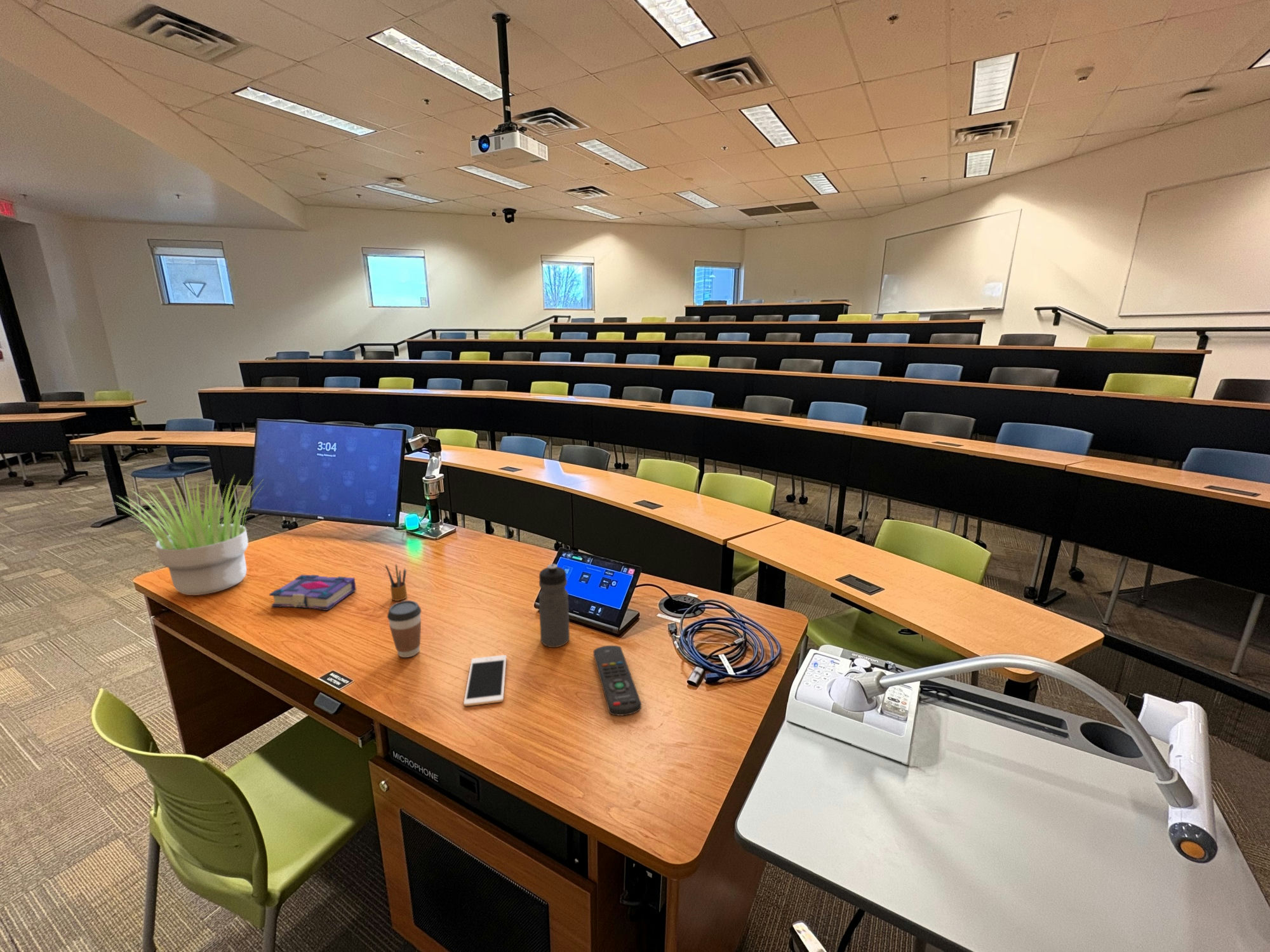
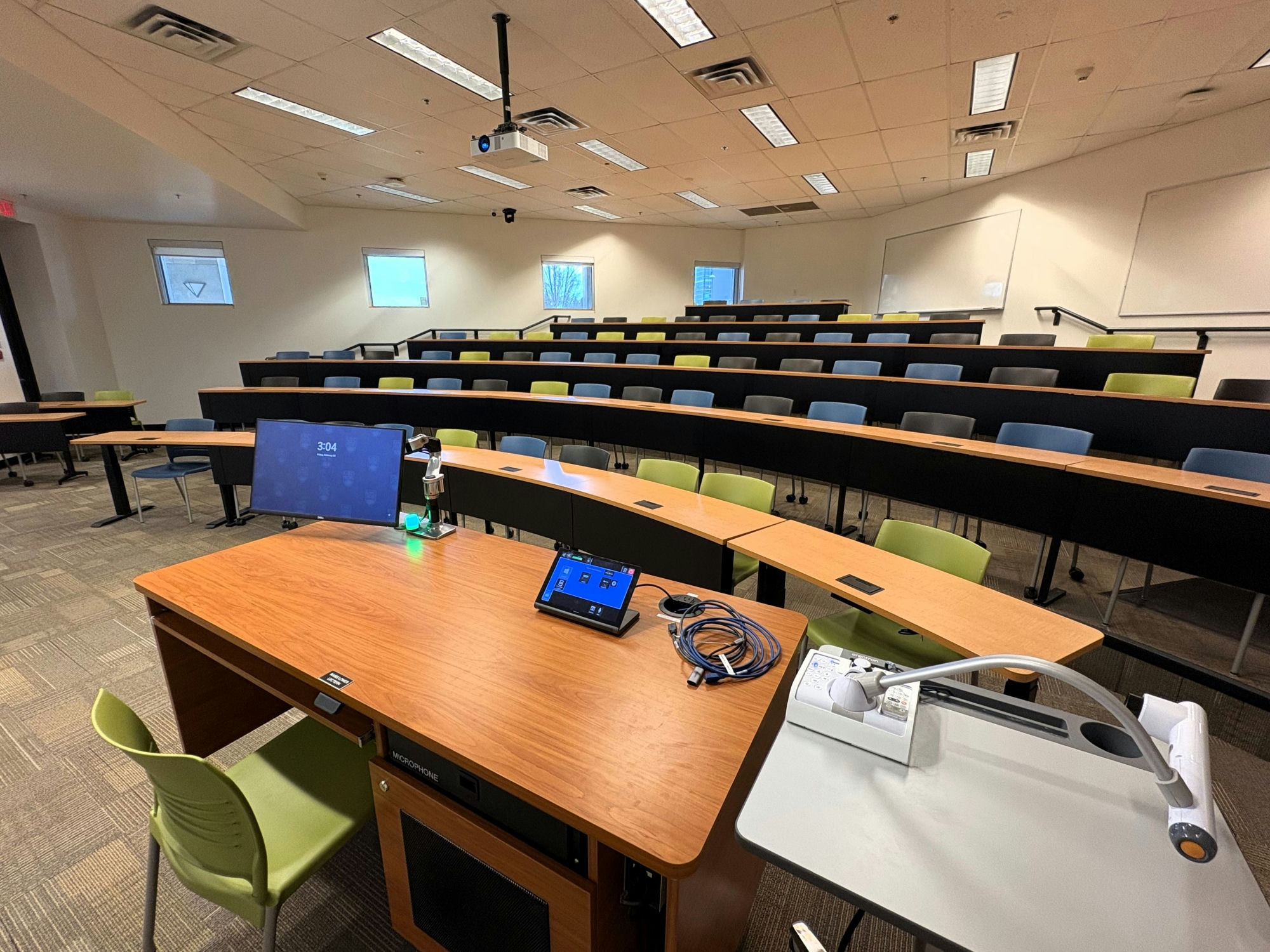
- cell phone [463,654,507,706]
- water bottle [538,564,570,648]
- book [269,574,357,611]
- coffee cup [387,600,422,658]
- pencil box [385,563,408,602]
- remote control [593,645,642,717]
- potted plant [113,473,267,596]
